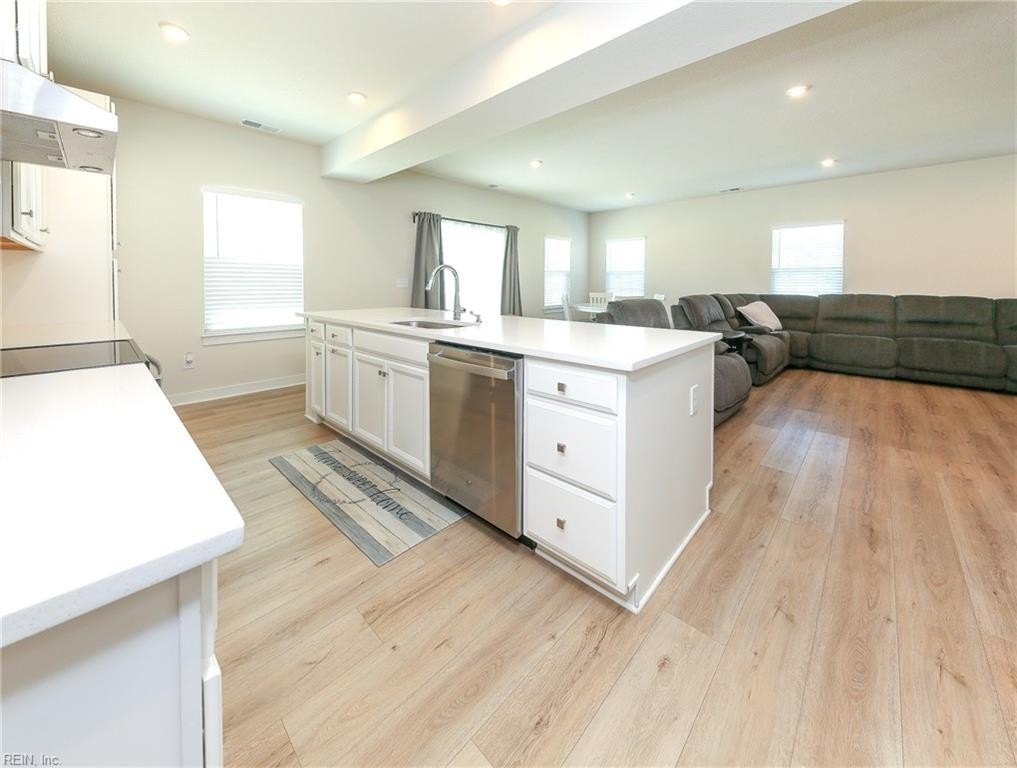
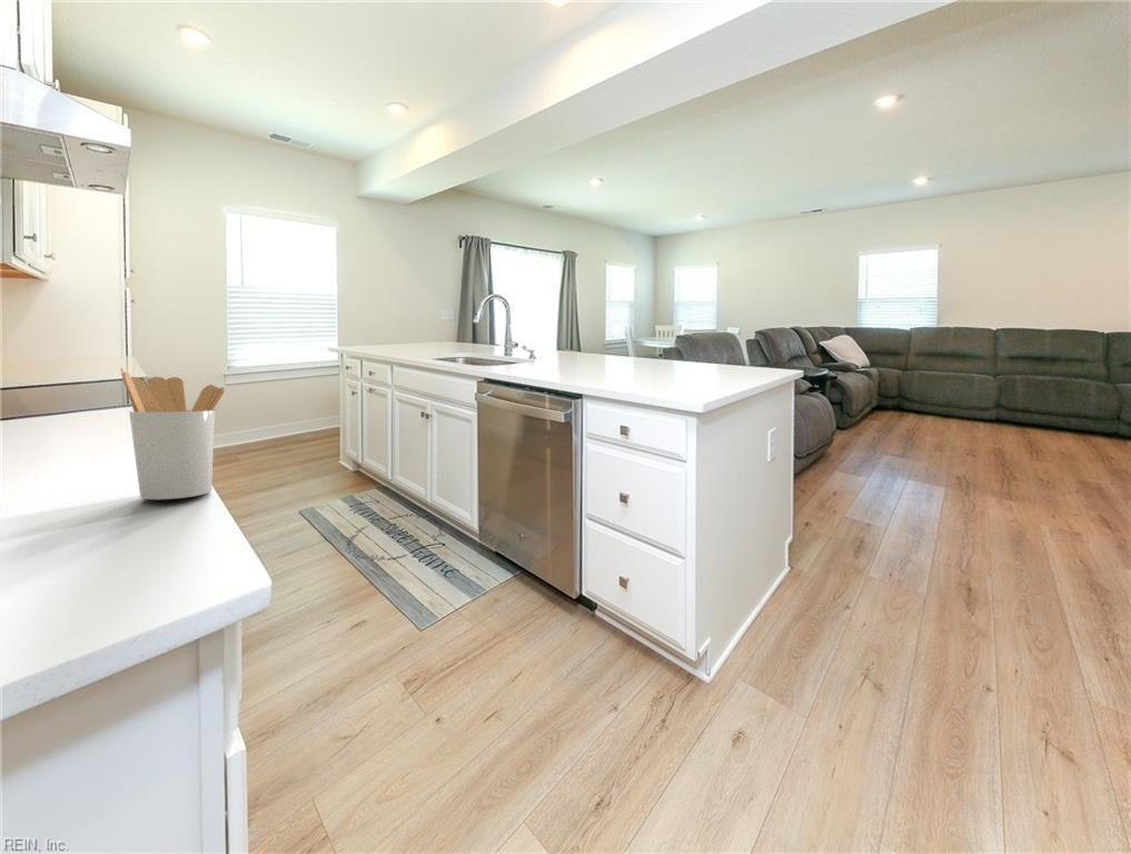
+ utensil holder [120,367,226,500]
